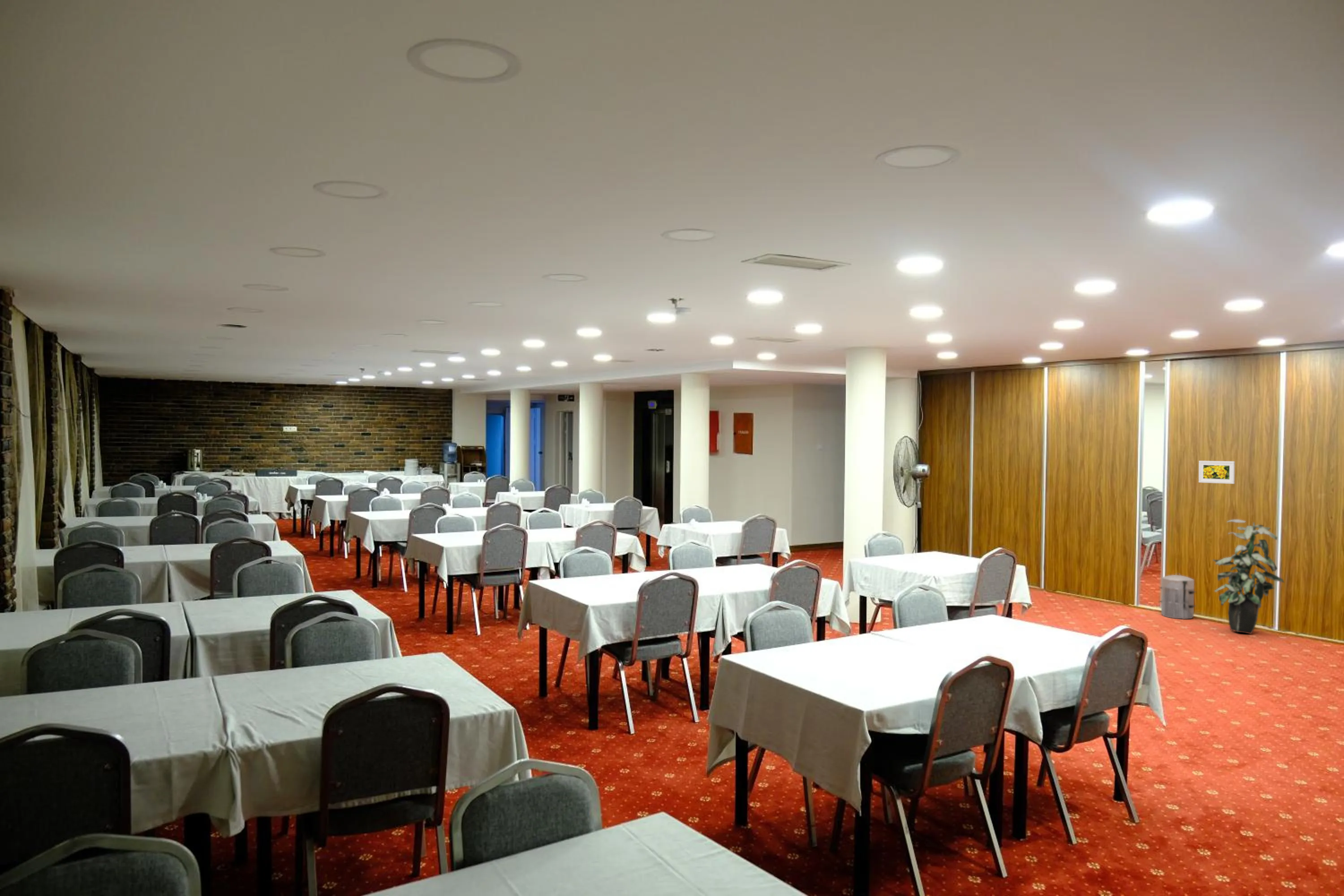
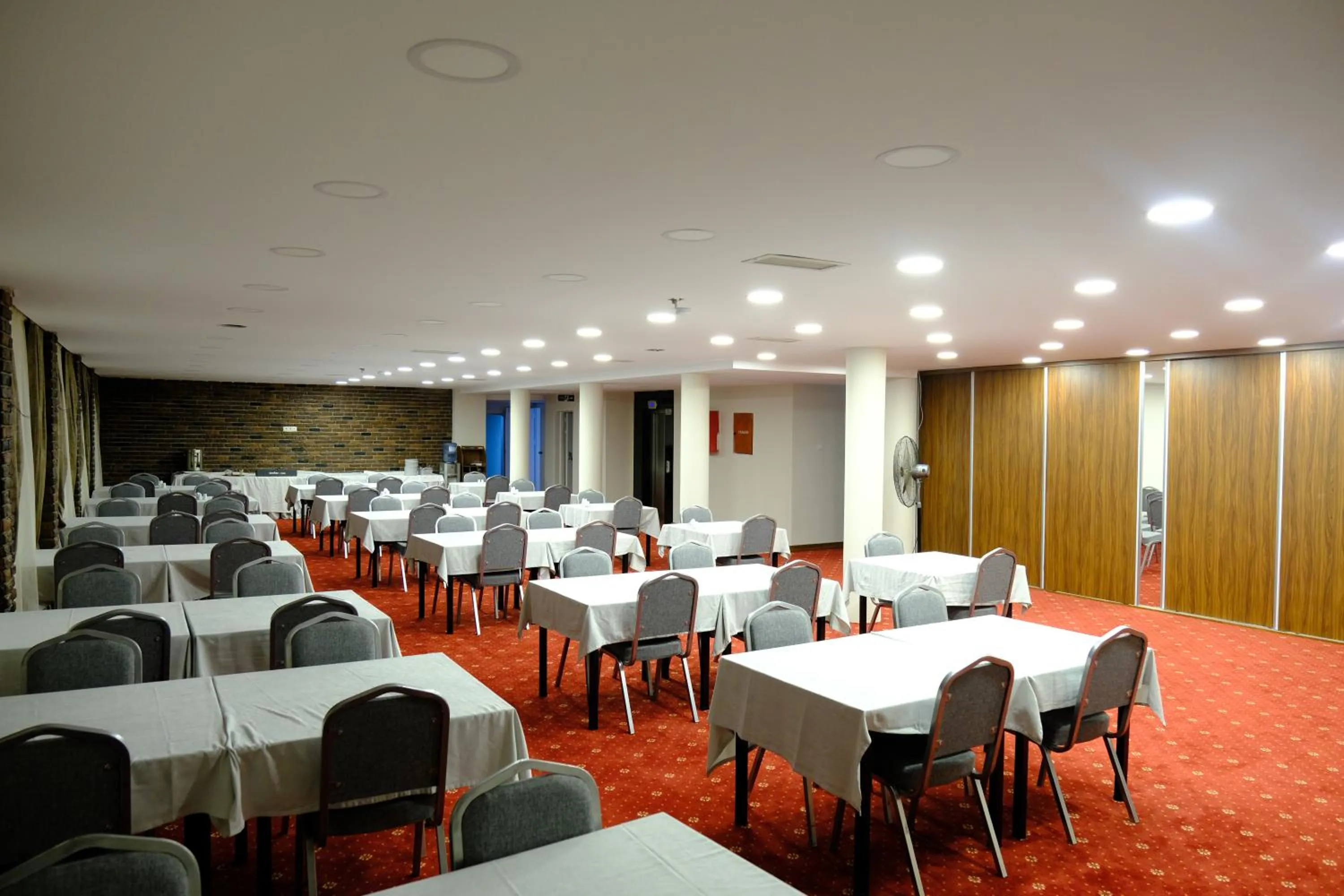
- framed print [1198,460,1236,484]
- waste bin [1159,573,1197,620]
- indoor plant [1212,519,1285,634]
